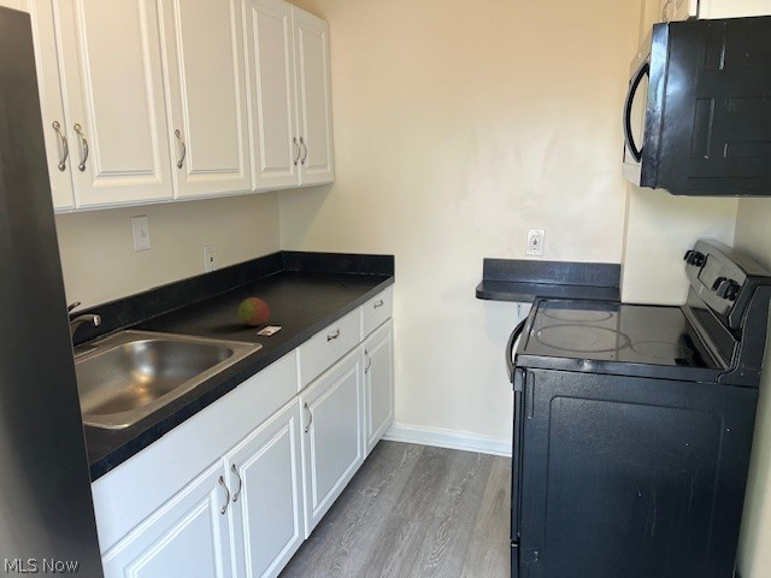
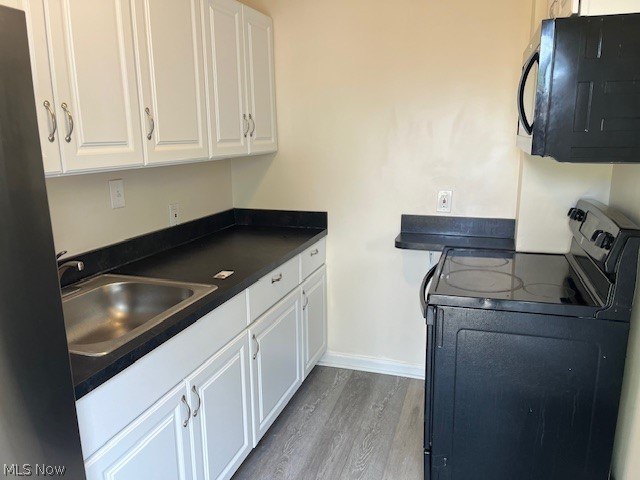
- fruit [237,296,270,328]
